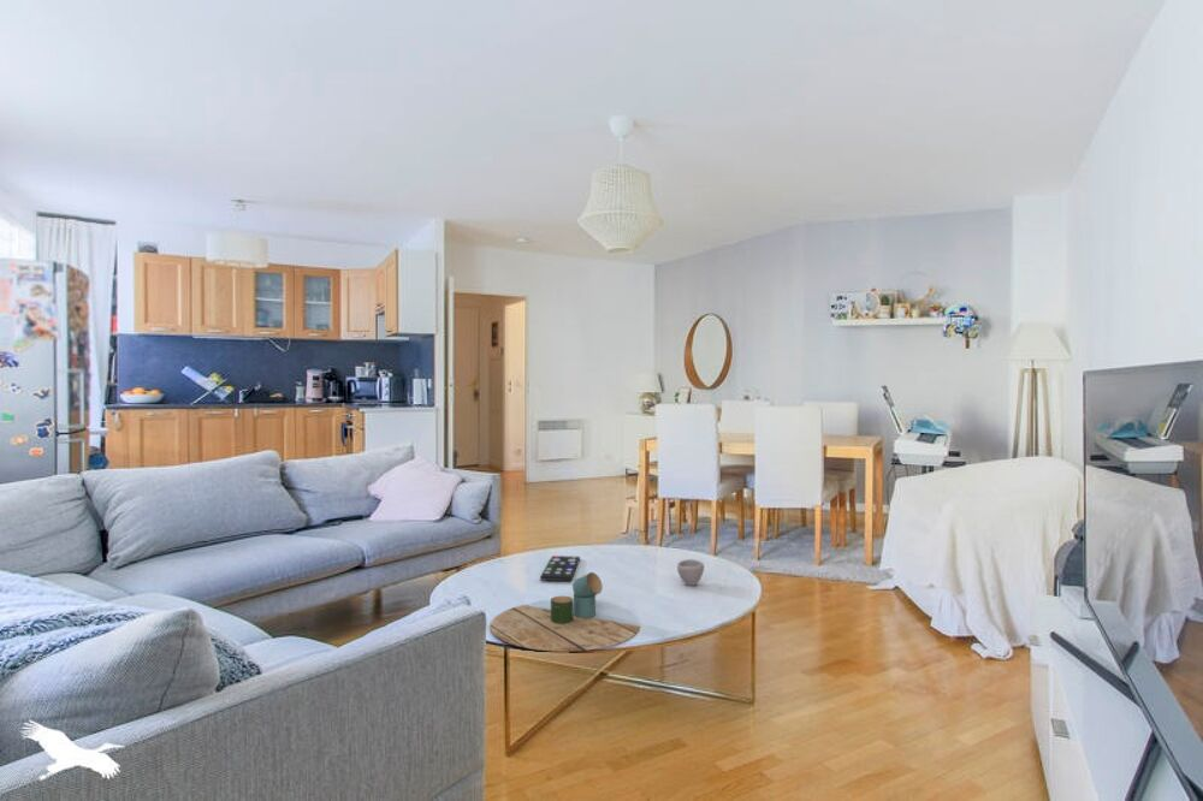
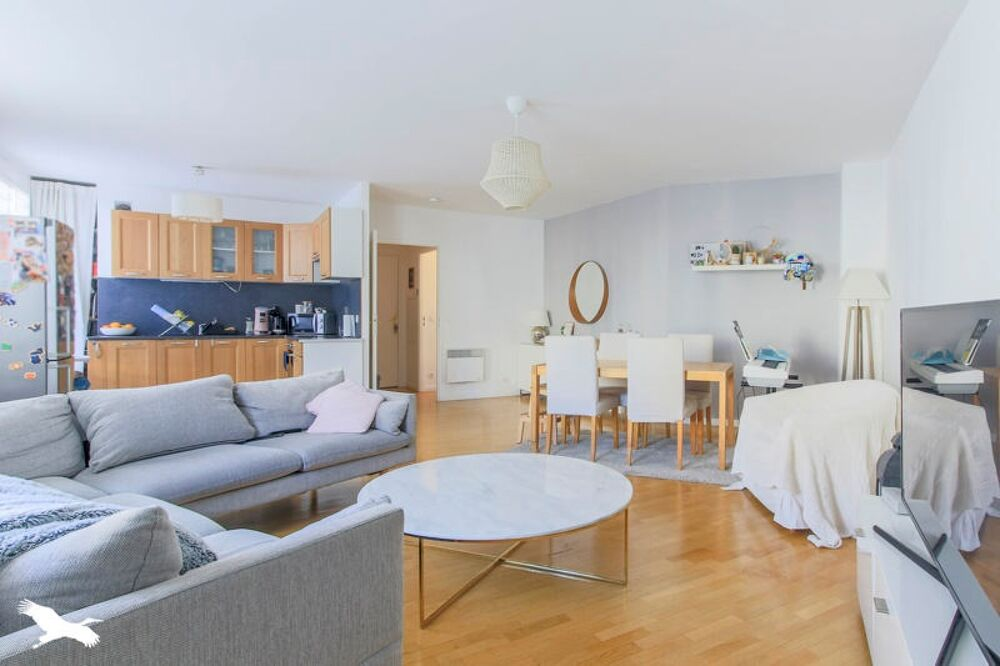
- remote control [539,554,581,582]
- cup [676,558,705,587]
- decorative tray [490,571,641,653]
